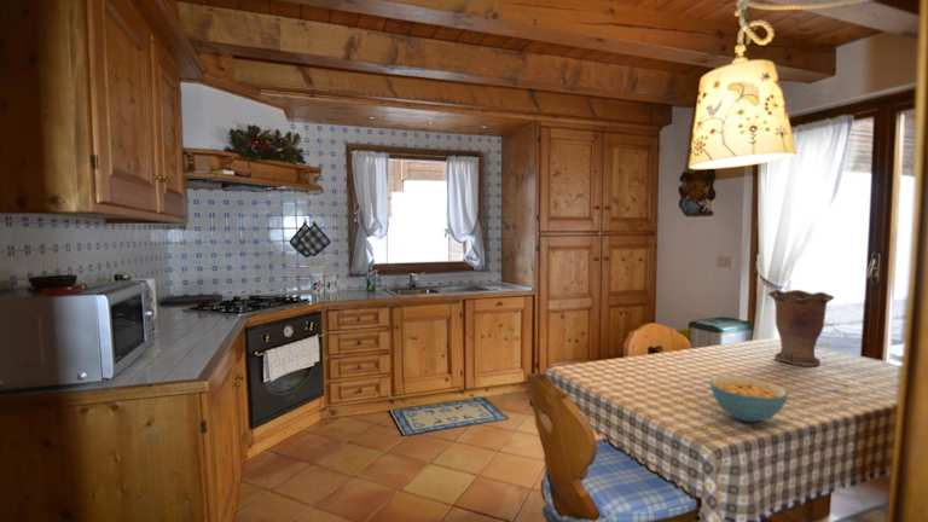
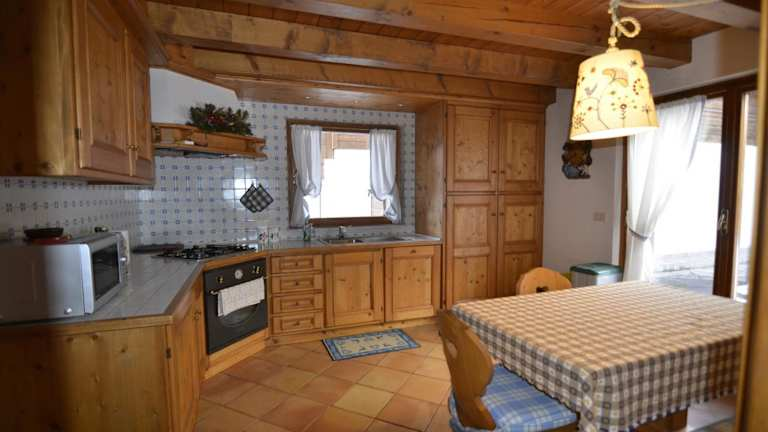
- vase [767,289,836,367]
- cereal bowl [709,375,789,423]
